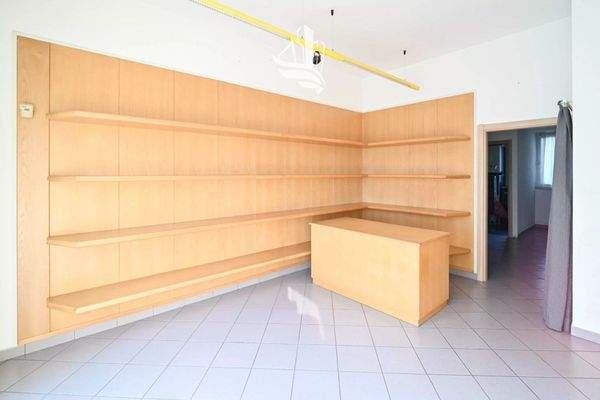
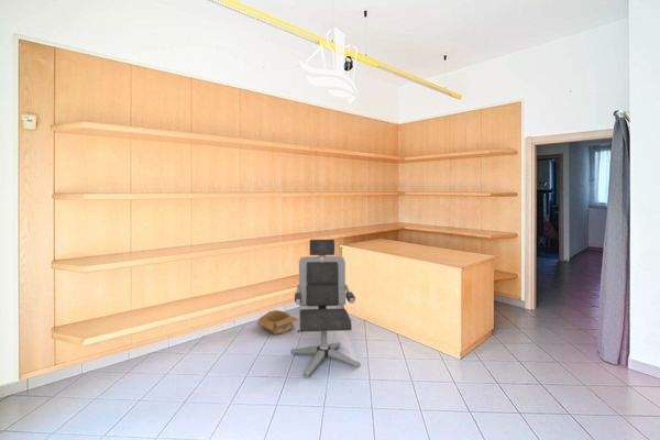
+ cardboard box [255,309,299,336]
+ office chair [289,239,361,378]
